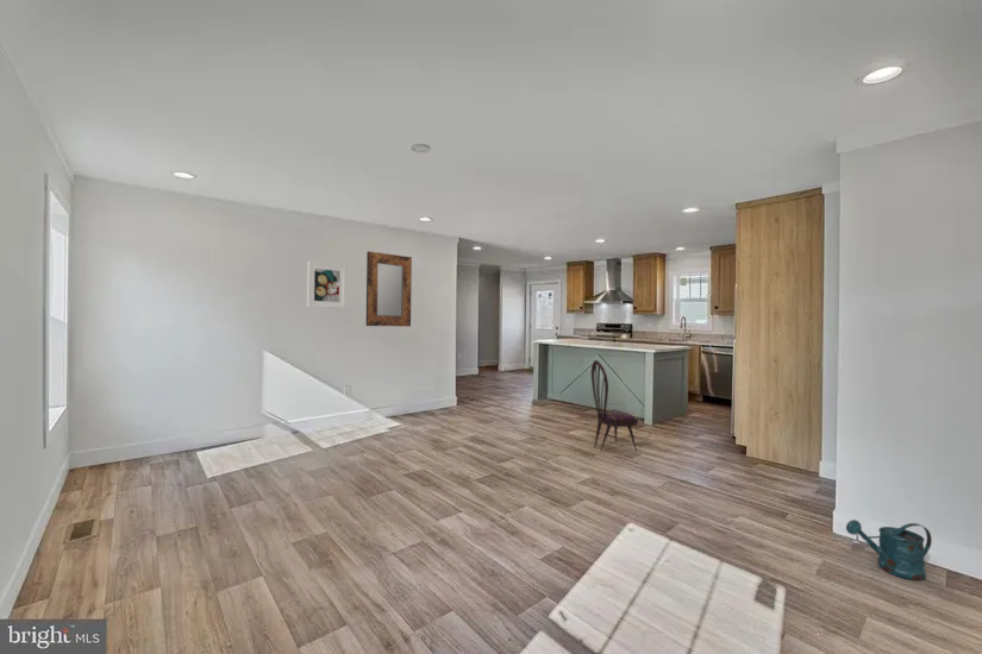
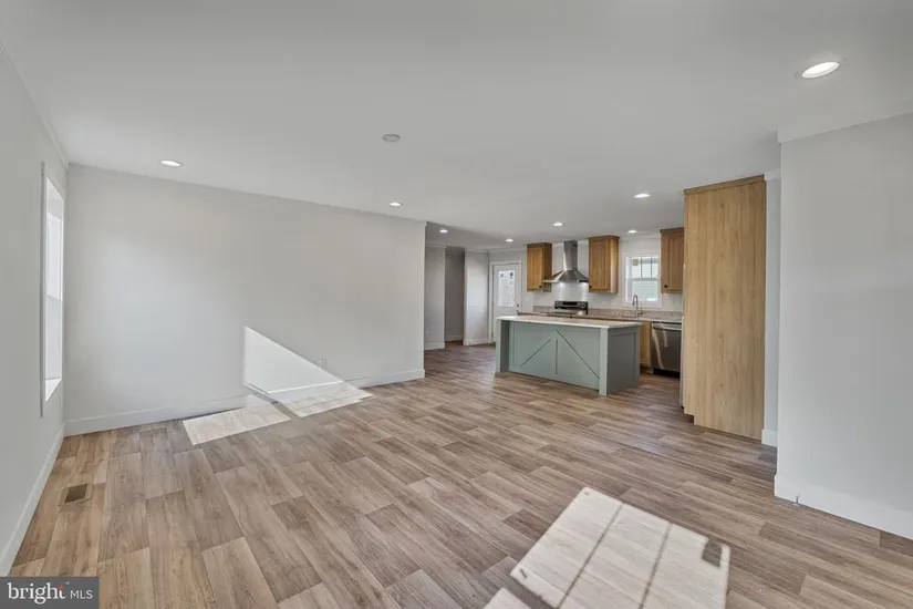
- dining chair [590,359,640,453]
- home mirror [365,250,413,327]
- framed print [306,260,348,309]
- watering can [845,518,933,581]
